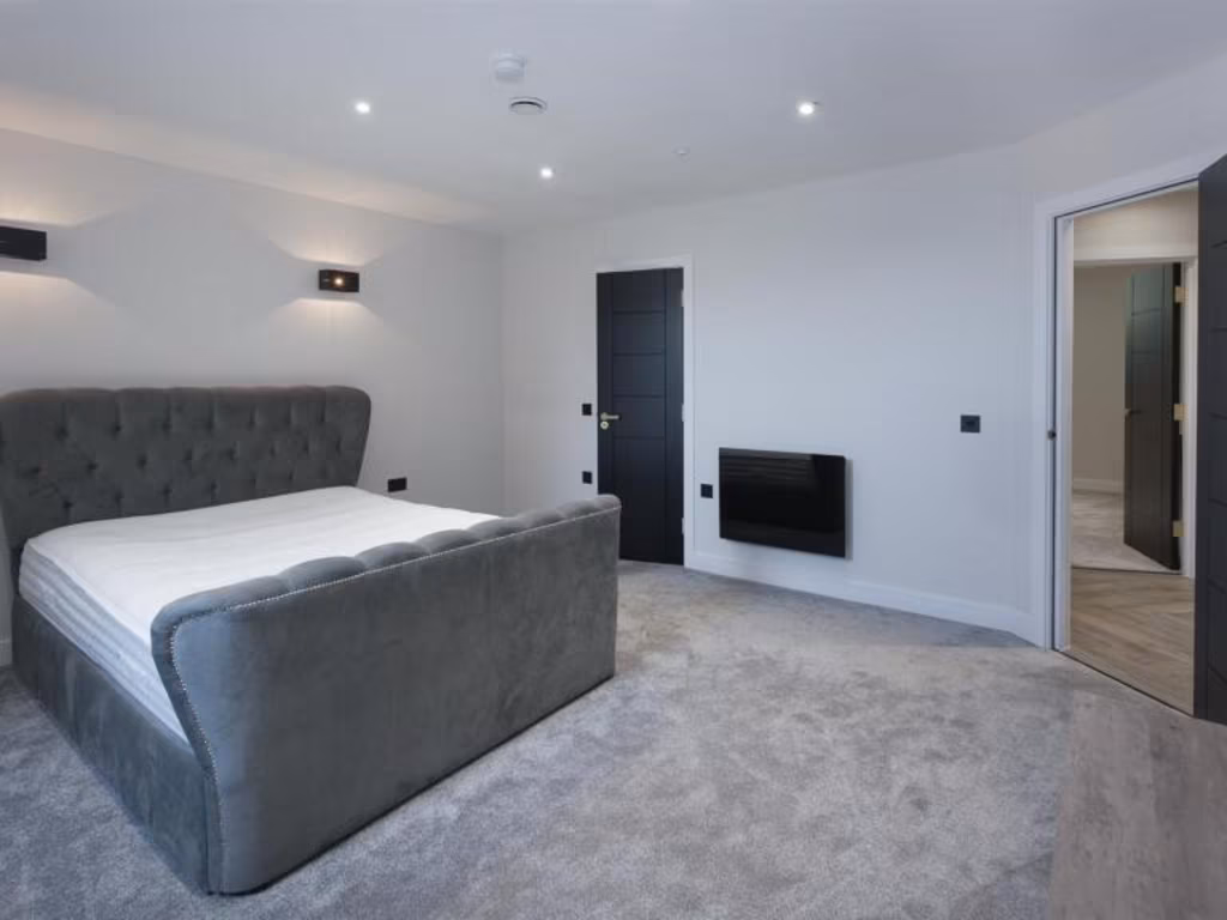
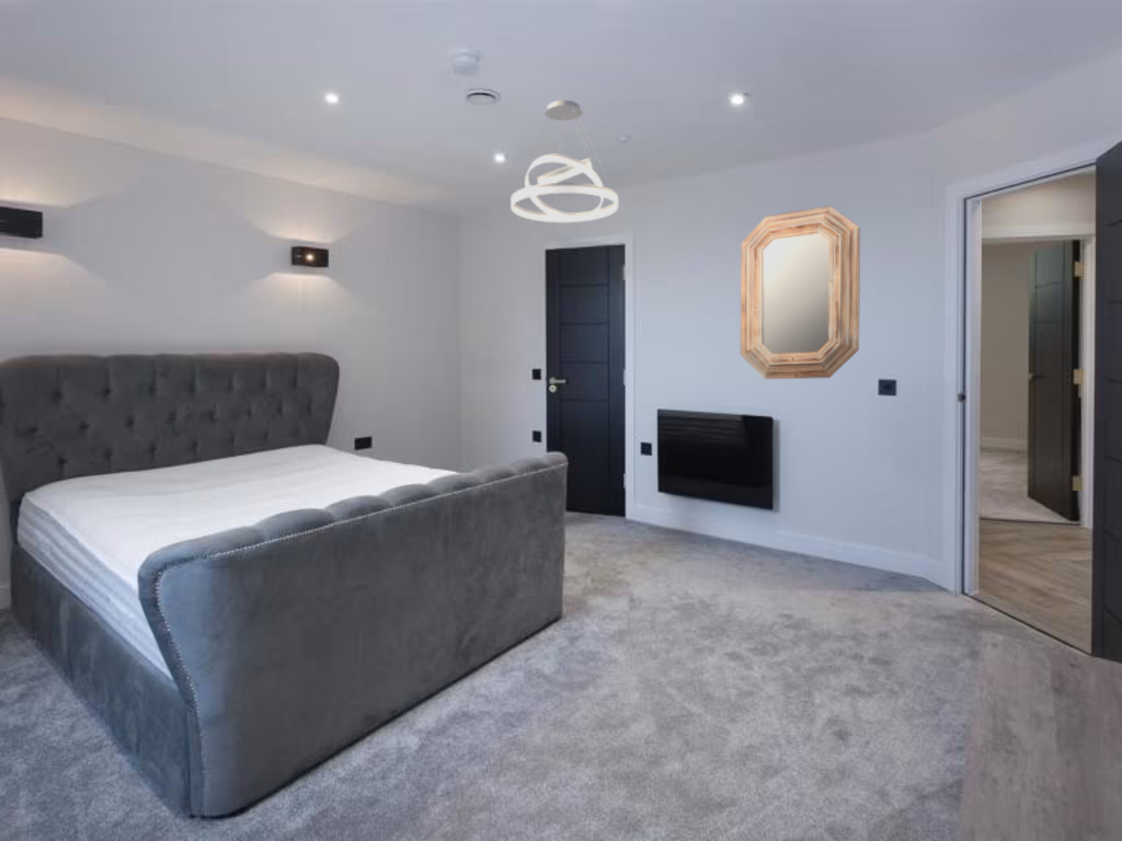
+ pendant light [510,99,619,223]
+ home mirror [740,205,861,380]
